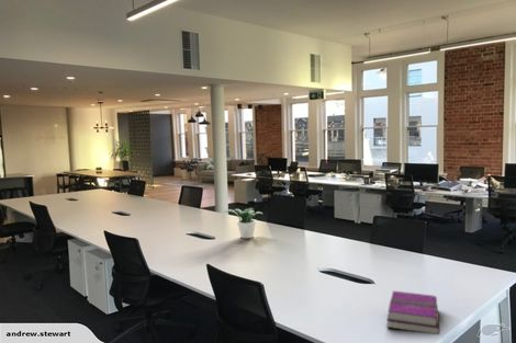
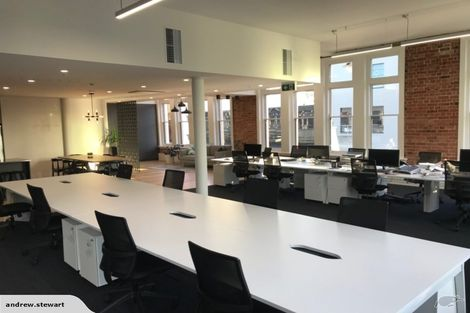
- notebook [385,289,441,335]
- potted plant [223,207,263,239]
